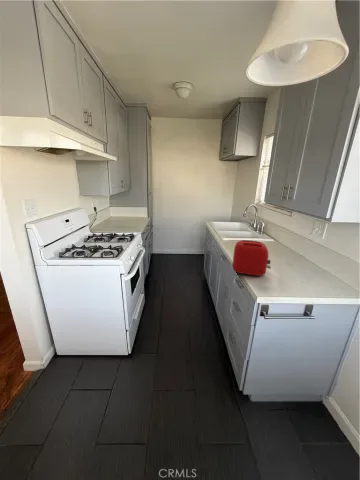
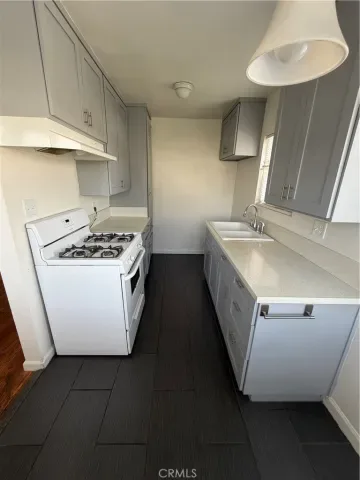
- toaster [232,239,272,277]
